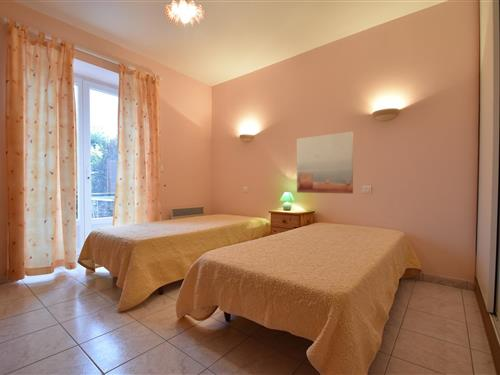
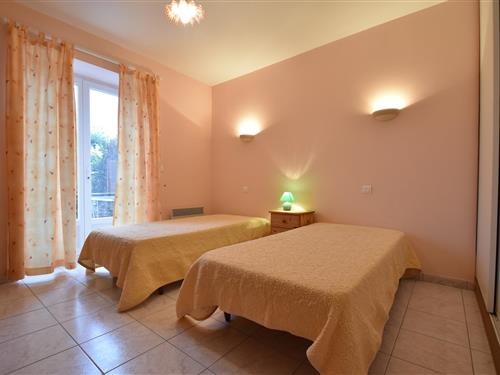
- wall art [296,131,354,194]
